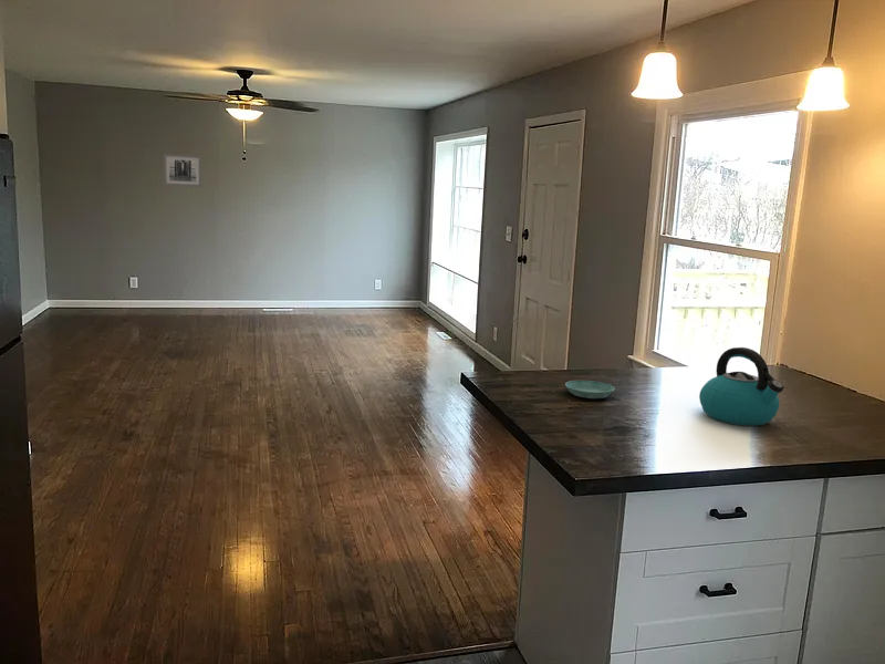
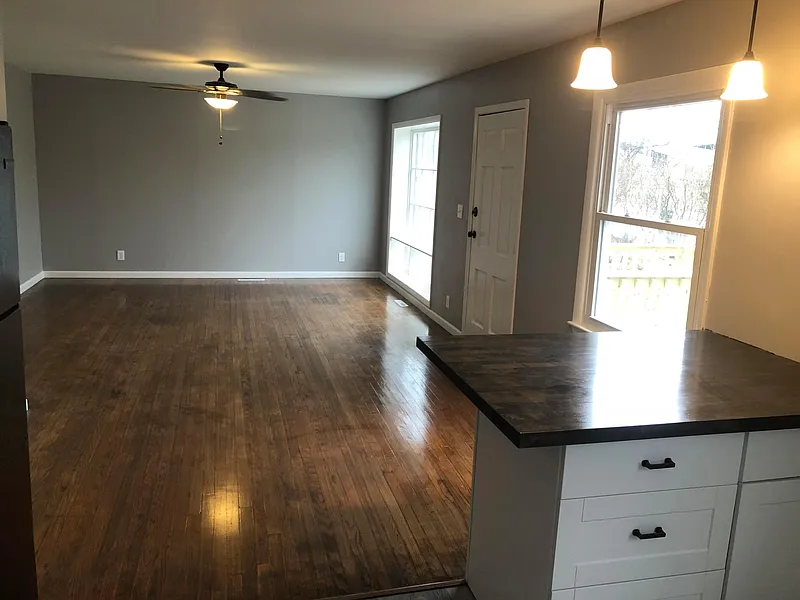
- saucer [564,380,616,400]
- kettle [698,346,785,427]
- wall art [163,153,202,188]
